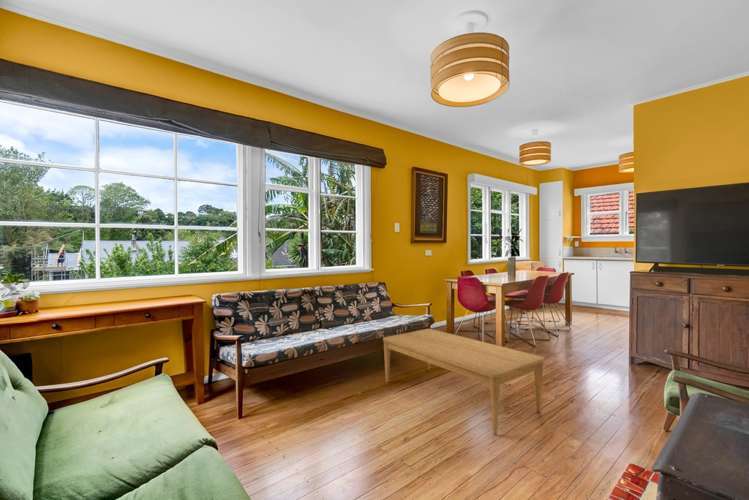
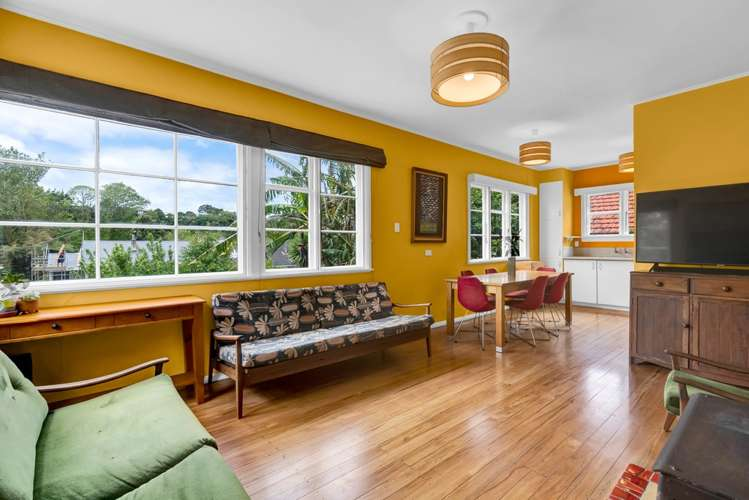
- coffee table [382,328,545,436]
